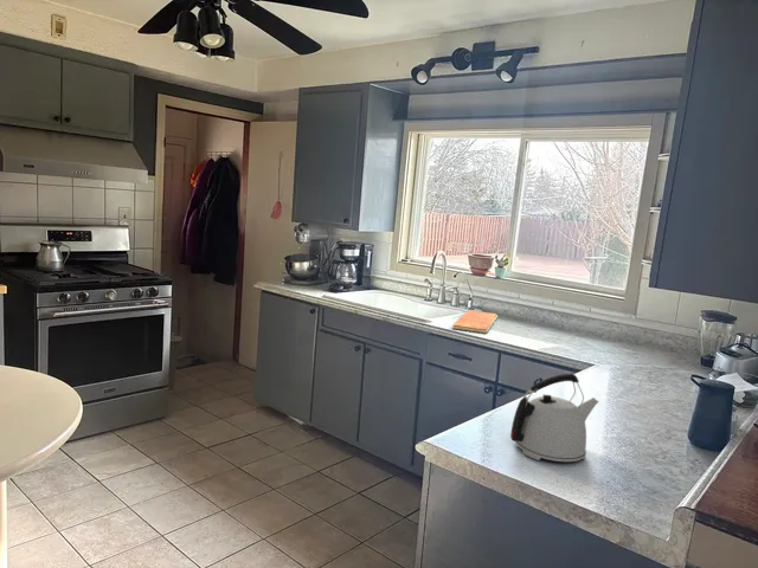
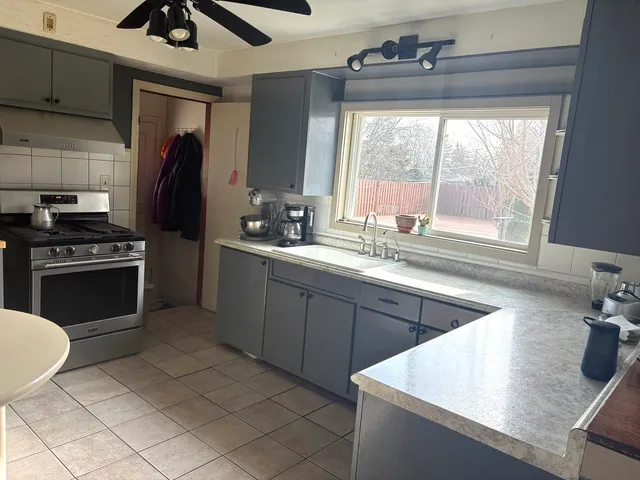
- chopping board [452,309,499,334]
- kettle [509,373,600,463]
